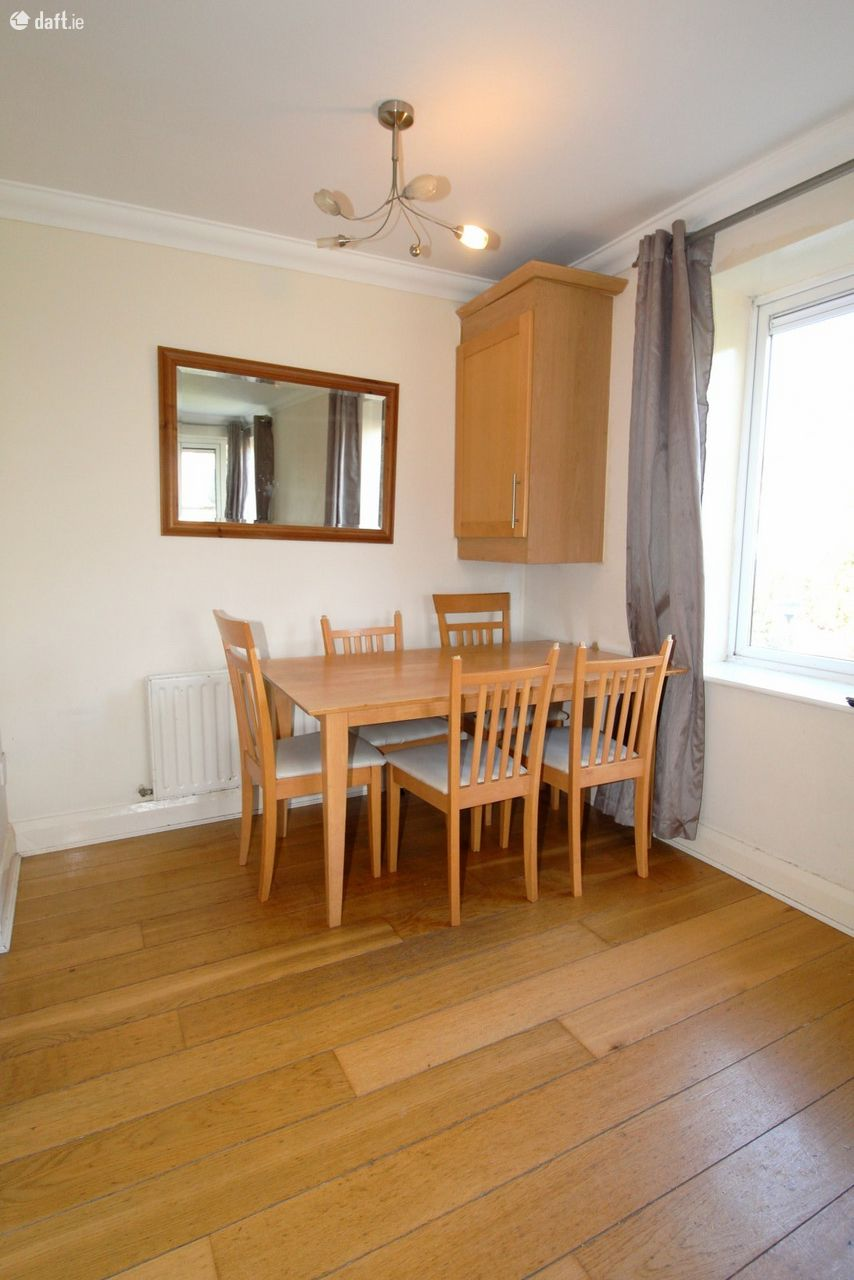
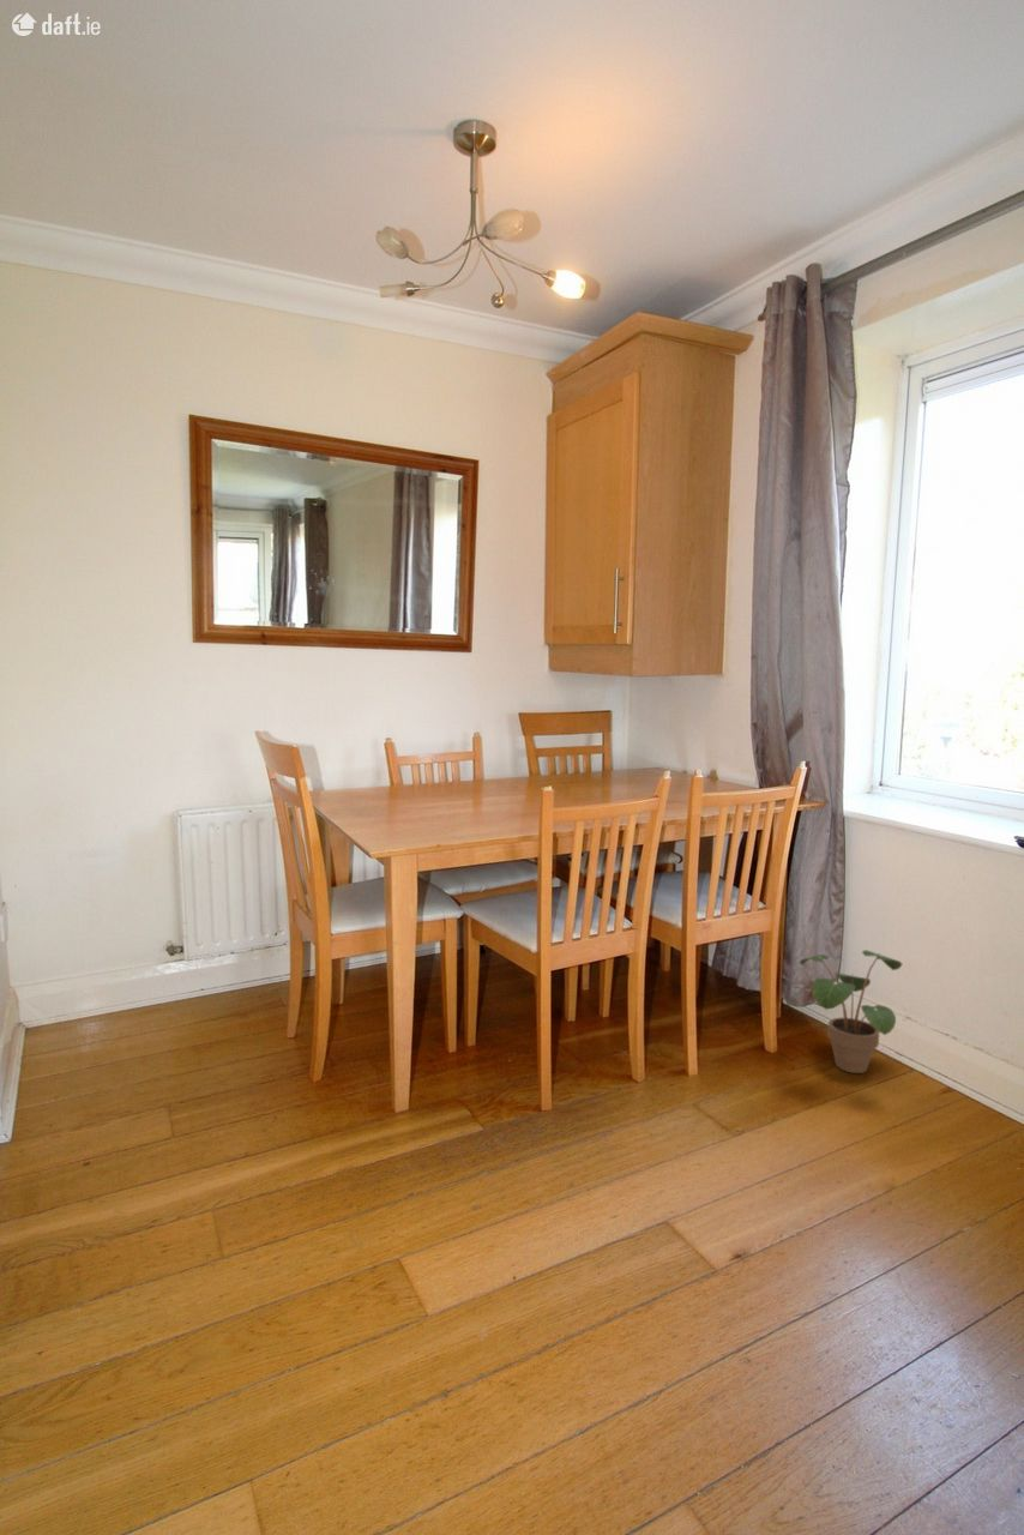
+ potted plant [799,949,903,1074]
